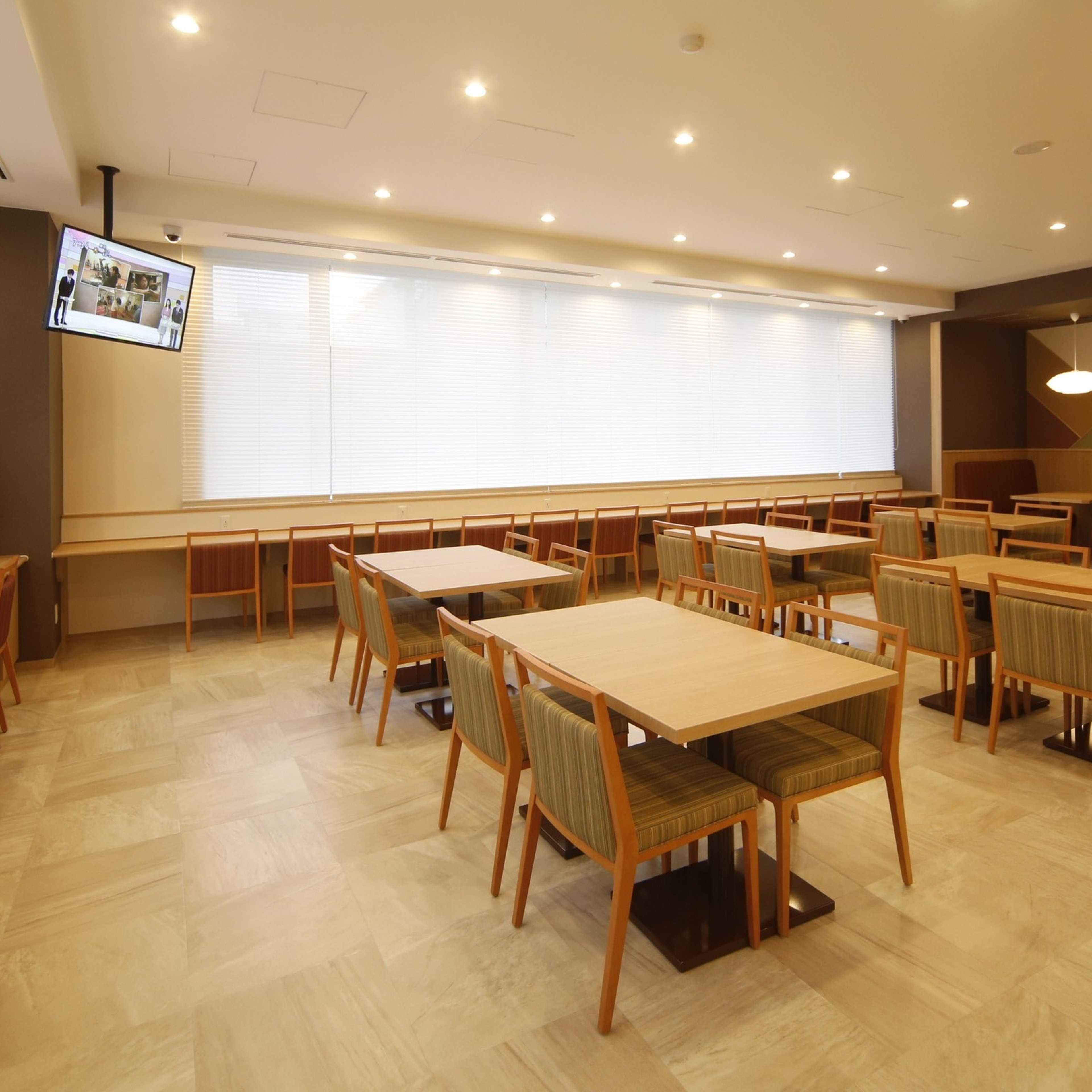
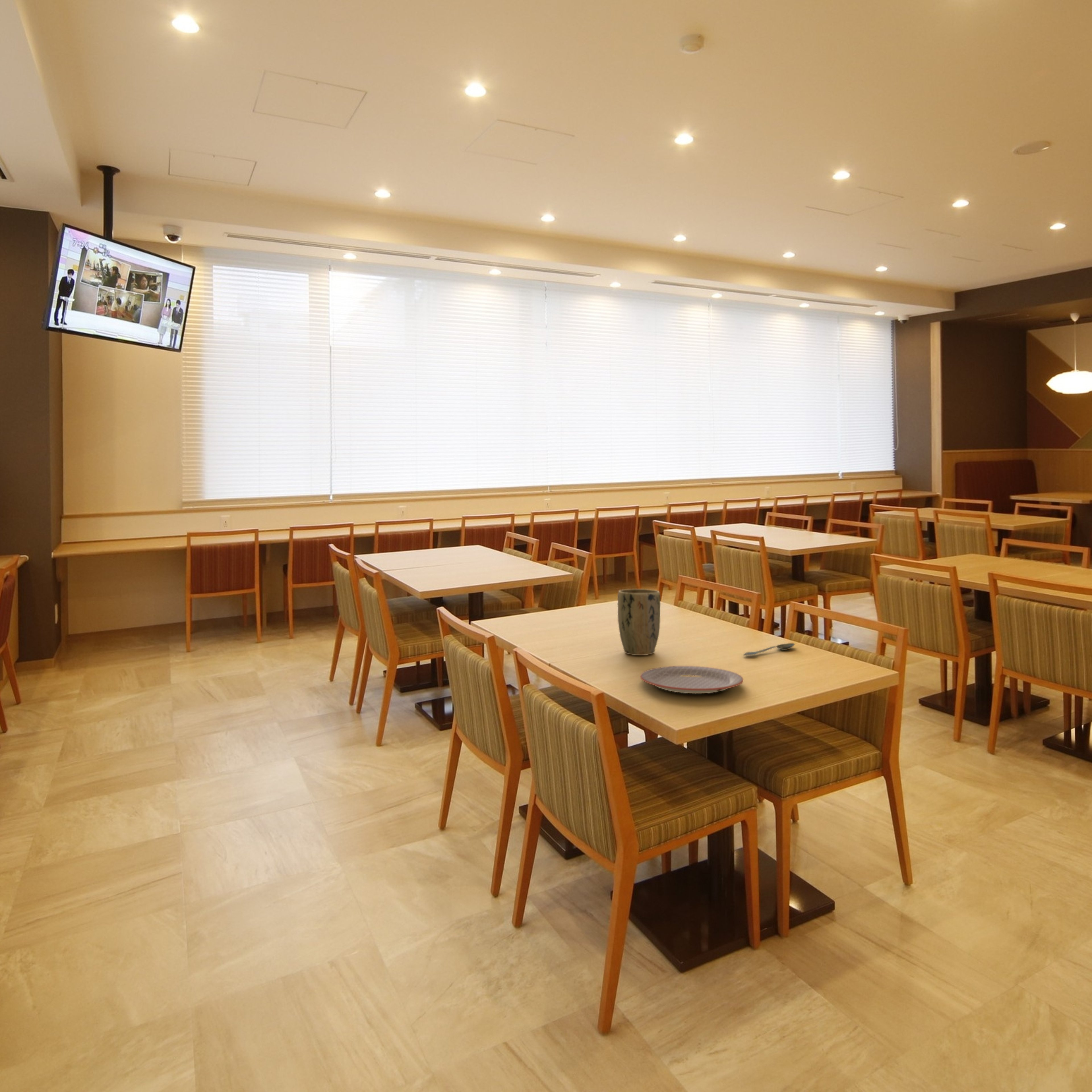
+ plant pot [617,589,661,655]
+ plate [640,666,744,694]
+ spoon [743,643,795,656]
